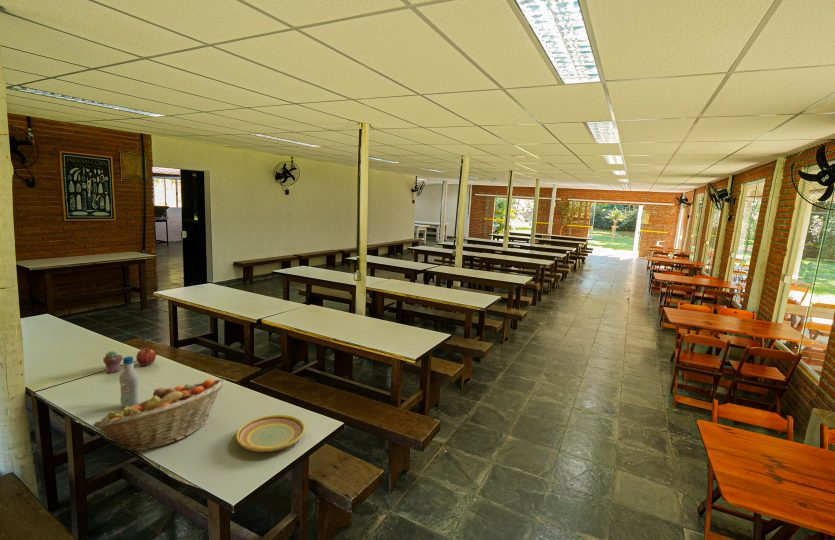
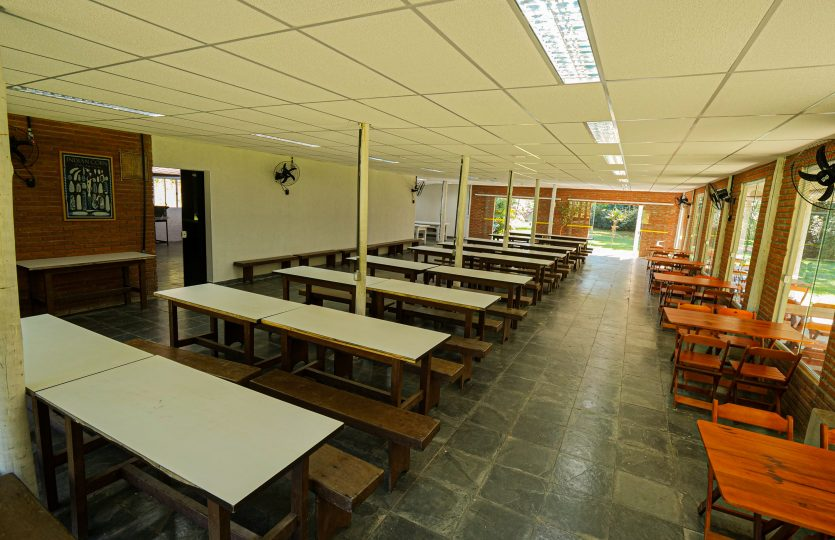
- potted succulent [102,350,124,374]
- fruit basket [92,378,226,452]
- plate [235,414,306,453]
- bottle [118,355,141,408]
- apple [135,348,157,367]
